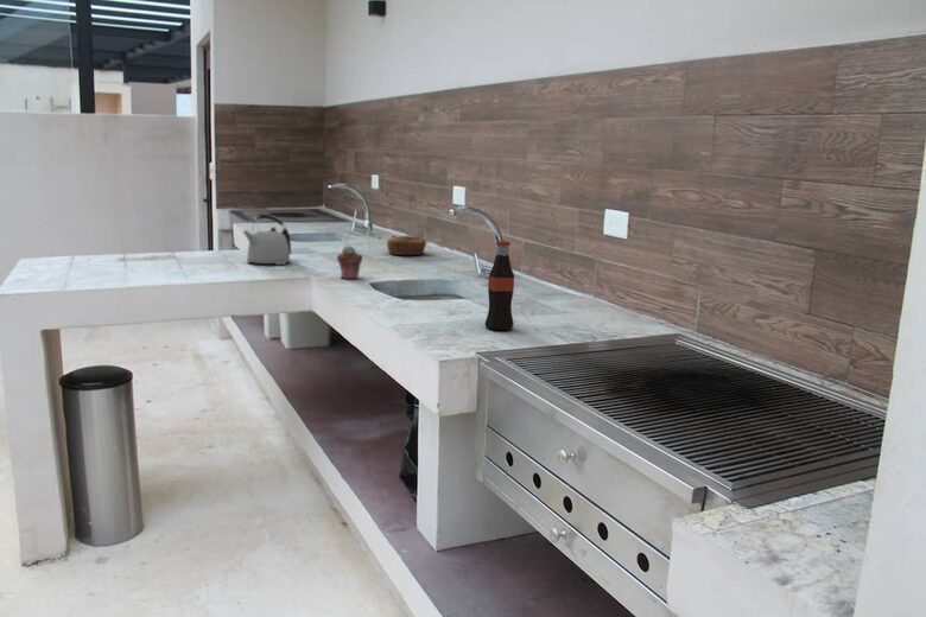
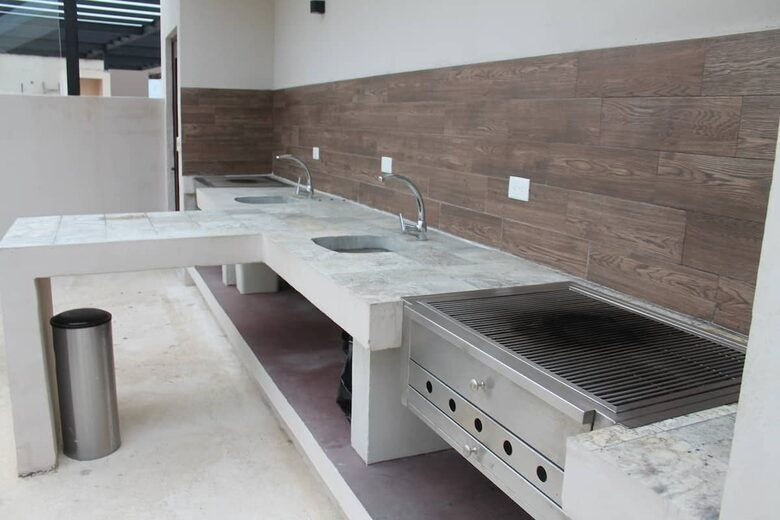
- bottle [484,240,515,332]
- pastry [386,235,427,256]
- kettle [242,214,292,266]
- potted succulent [336,244,363,280]
